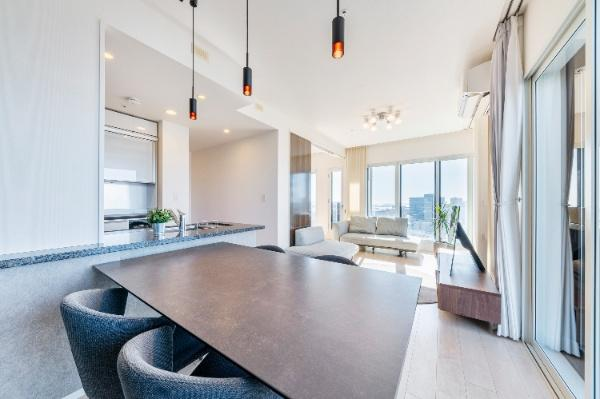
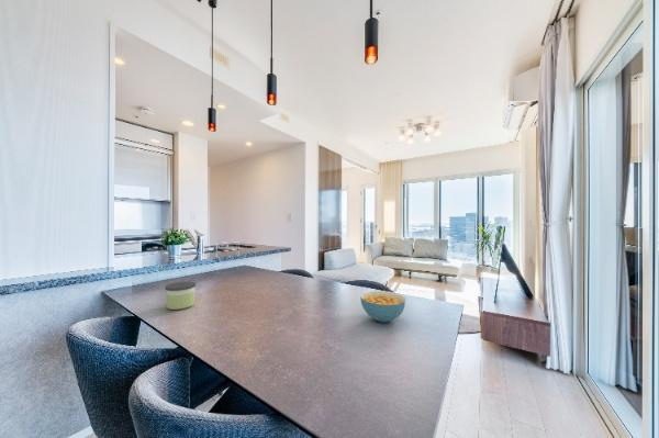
+ candle [164,281,197,311]
+ cereal bowl [359,291,406,323]
